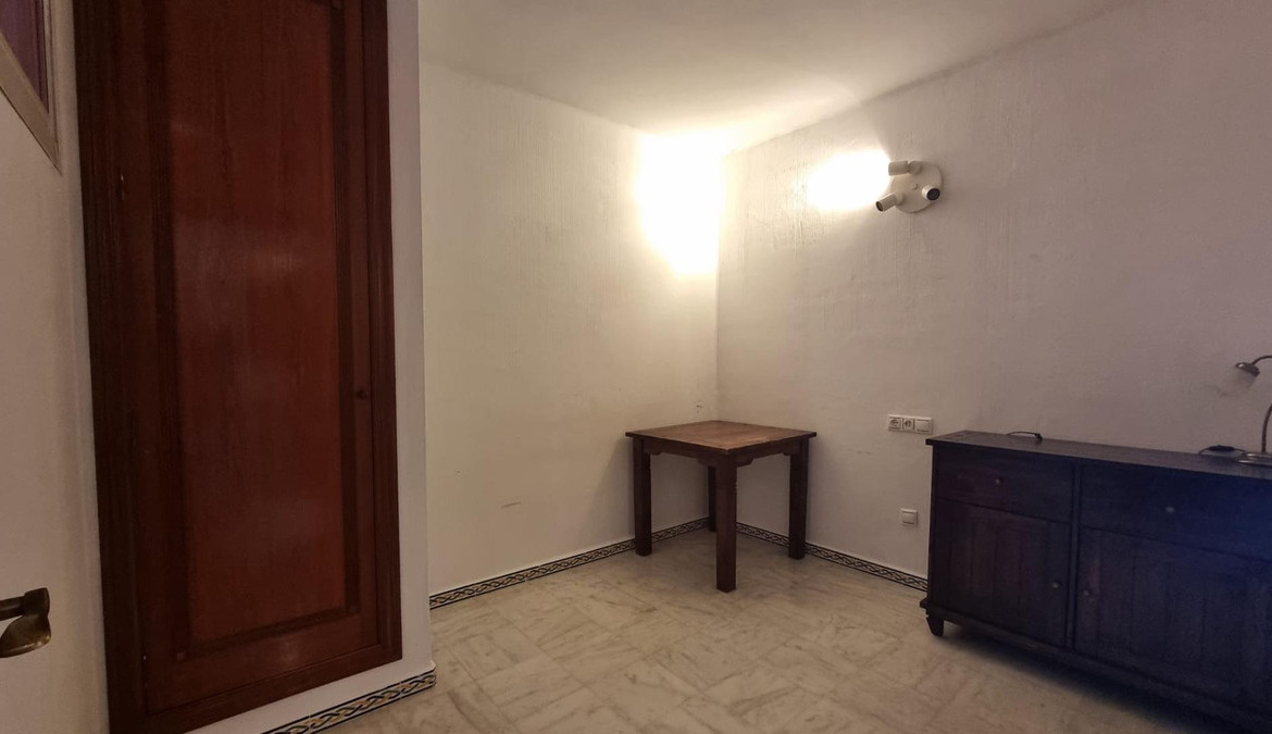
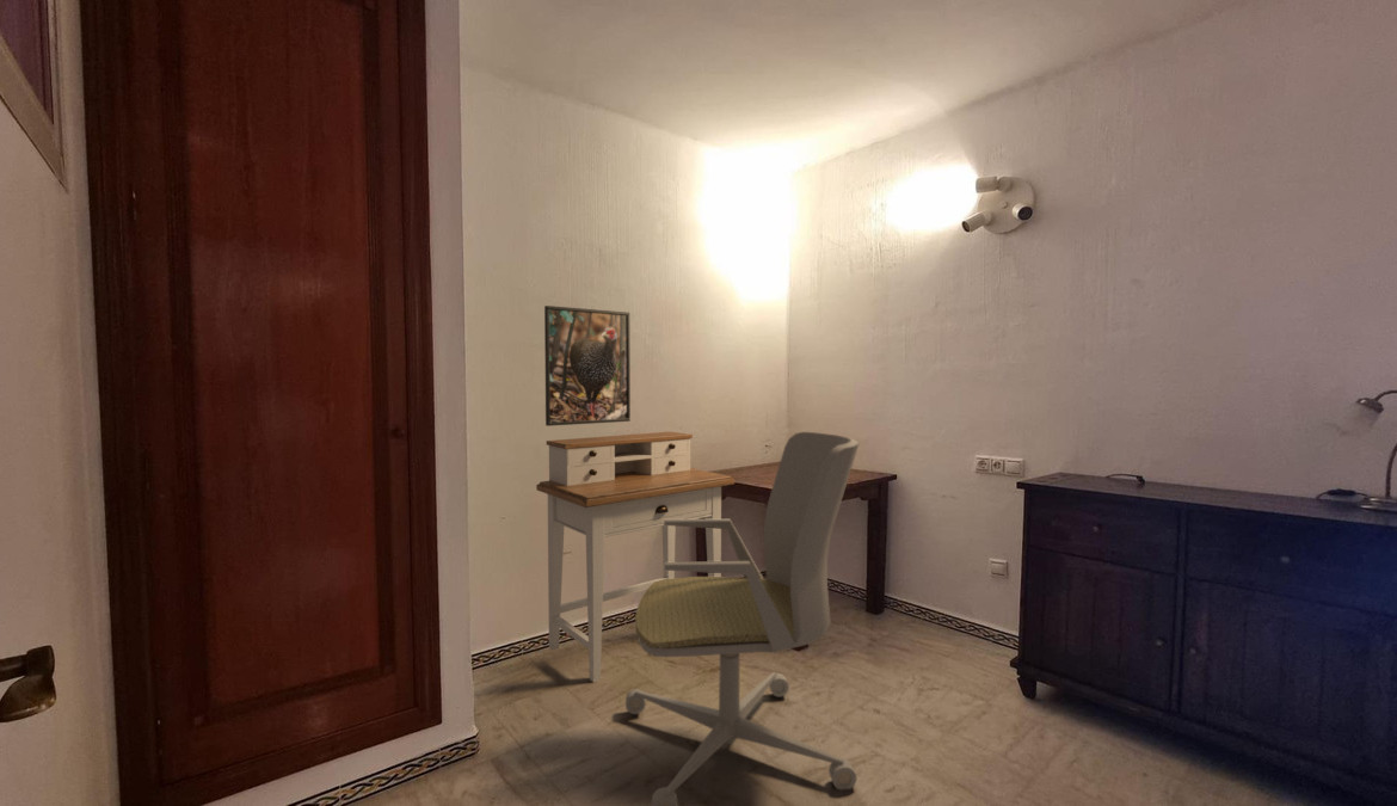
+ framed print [543,304,632,427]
+ desk [535,431,736,683]
+ office chair [624,431,861,806]
